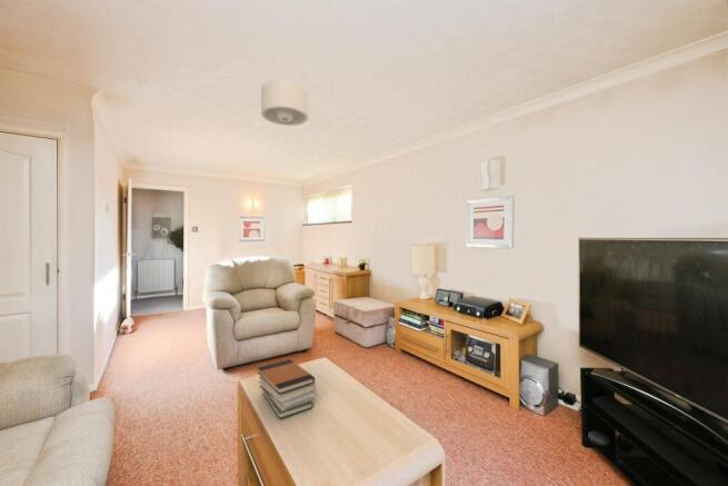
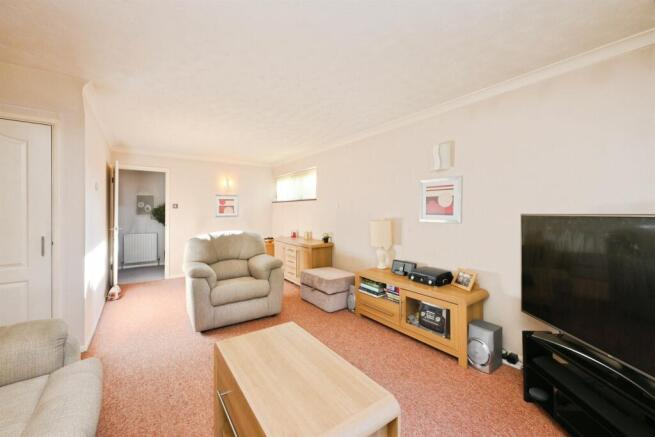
- book stack [257,358,317,420]
- ceiling light [260,79,309,127]
